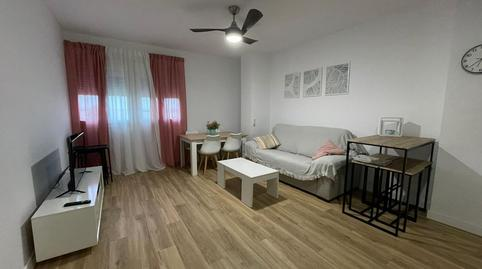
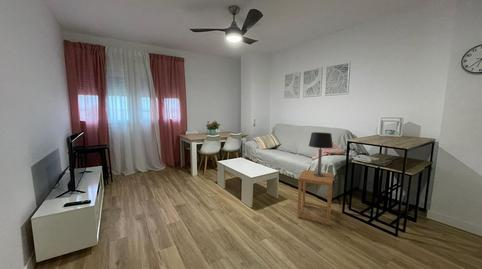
+ table lamp [308,131,334,177]
+ side table [296,169,335,226]
